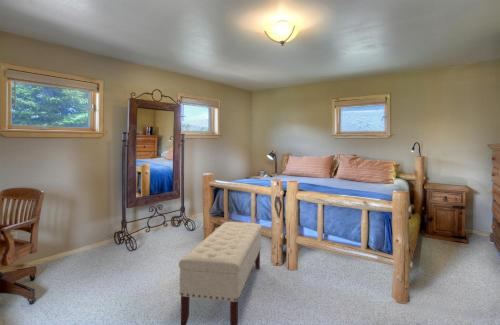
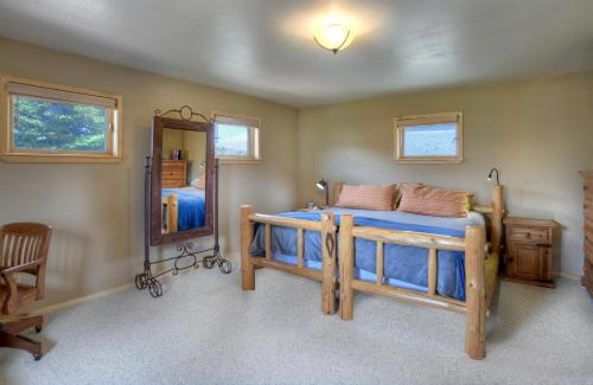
- bench [178,221,263,325]
